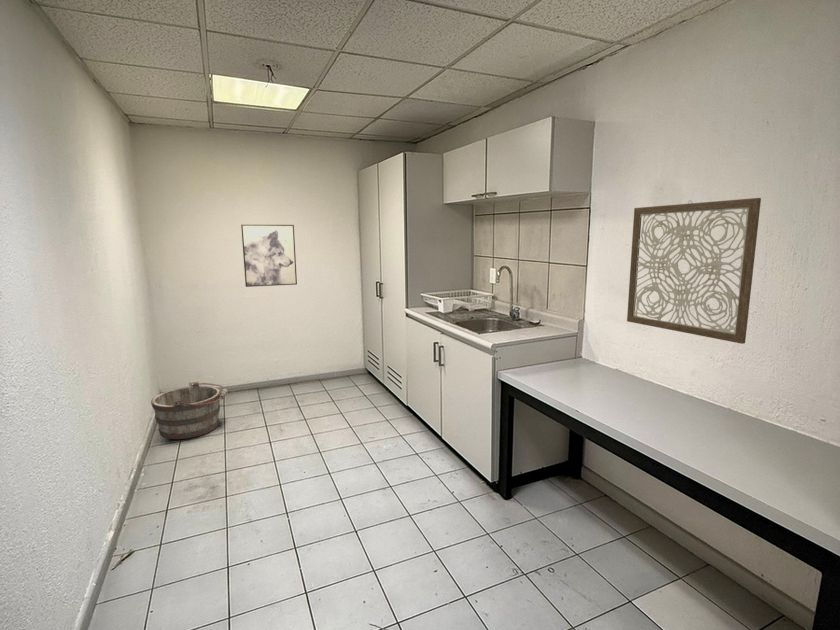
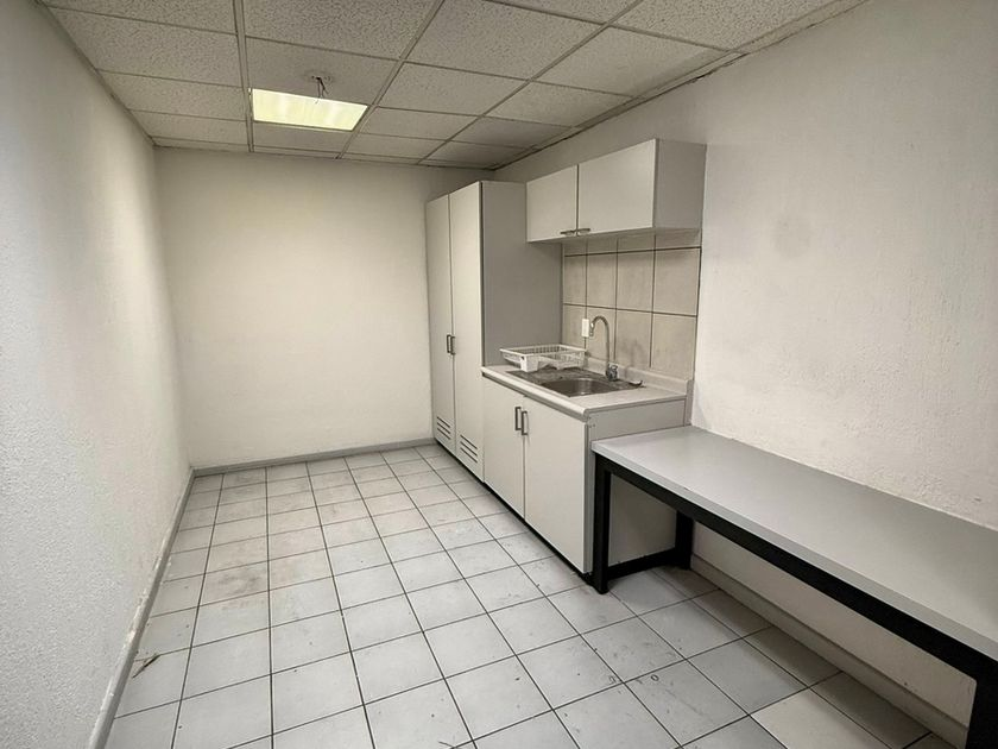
- bucket [150,380,228,440]
- wall art [240,224,298,288]
- wall art [626,197,762,345]
